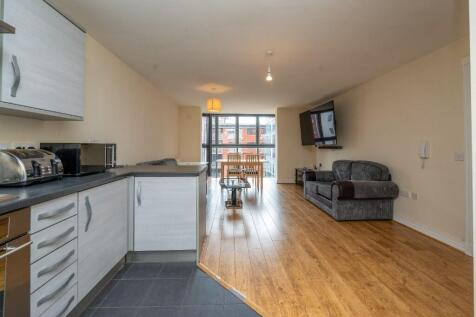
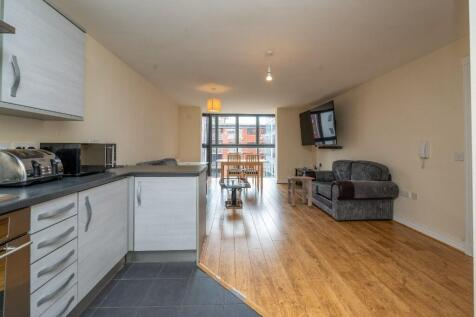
+ side table [285,175,316,207]
